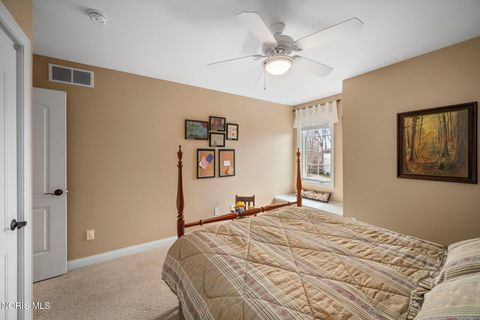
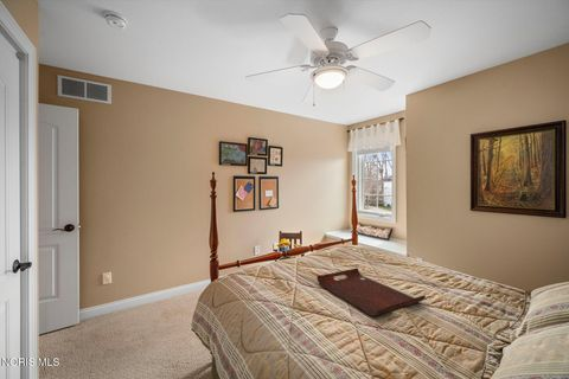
+ serving tray [315,268,427,317]
